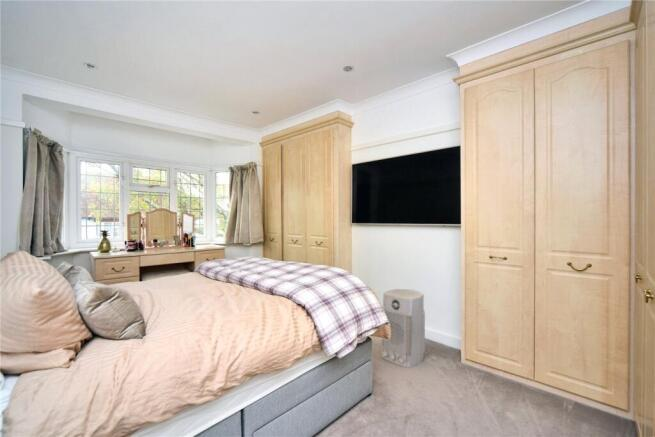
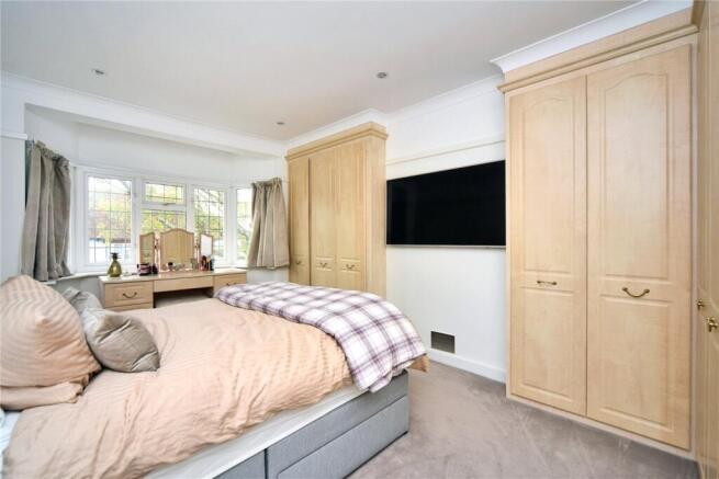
- air purifier [380,288,426,369]
